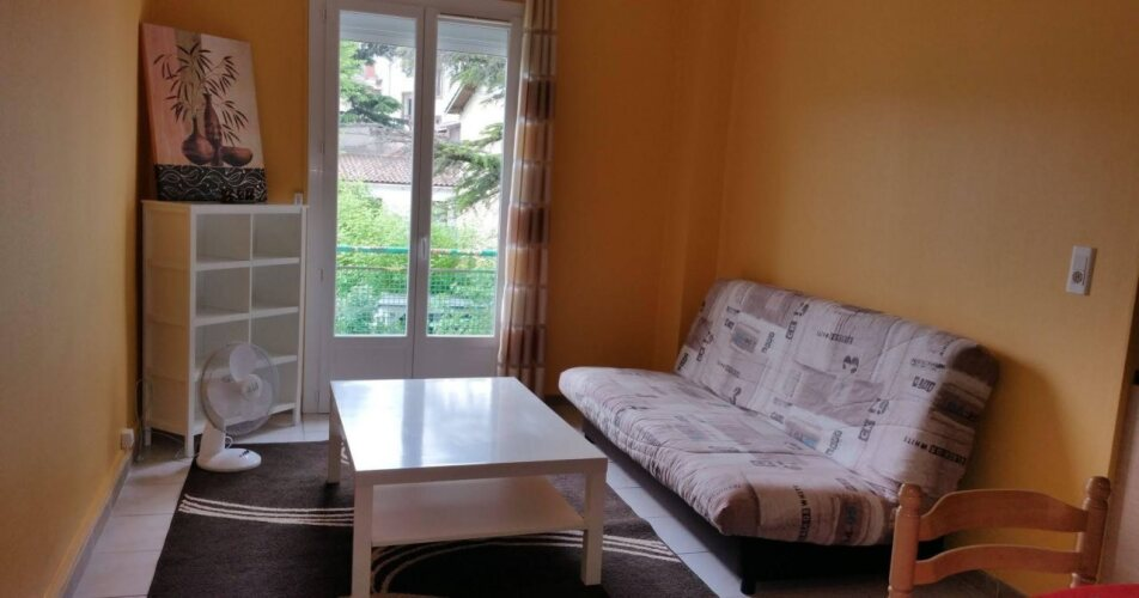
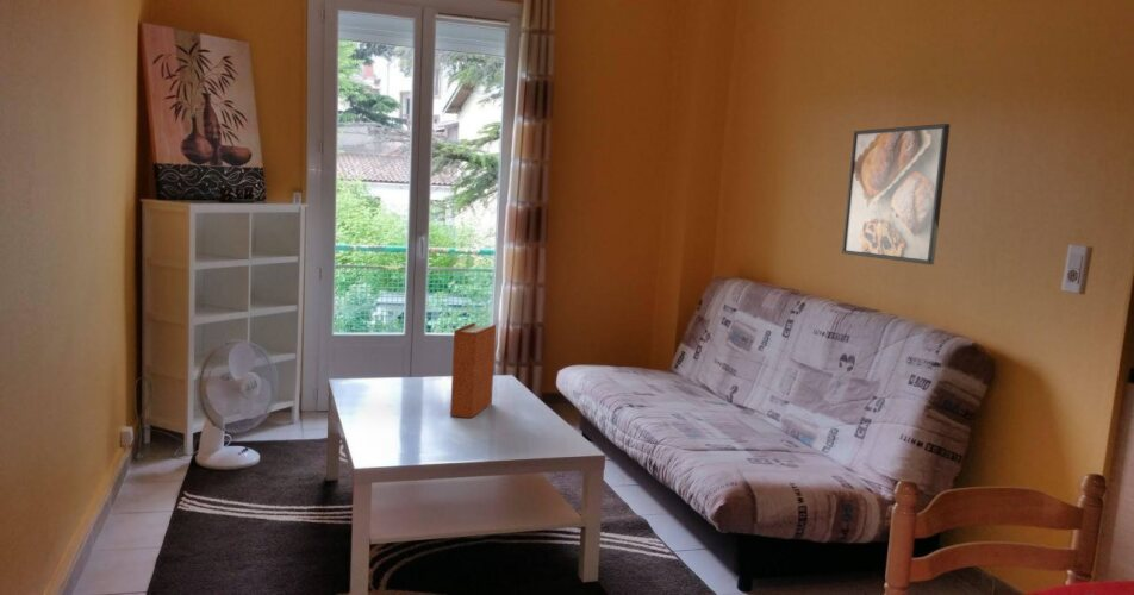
+ book [449,321,497,419]
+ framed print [841,123,951,267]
